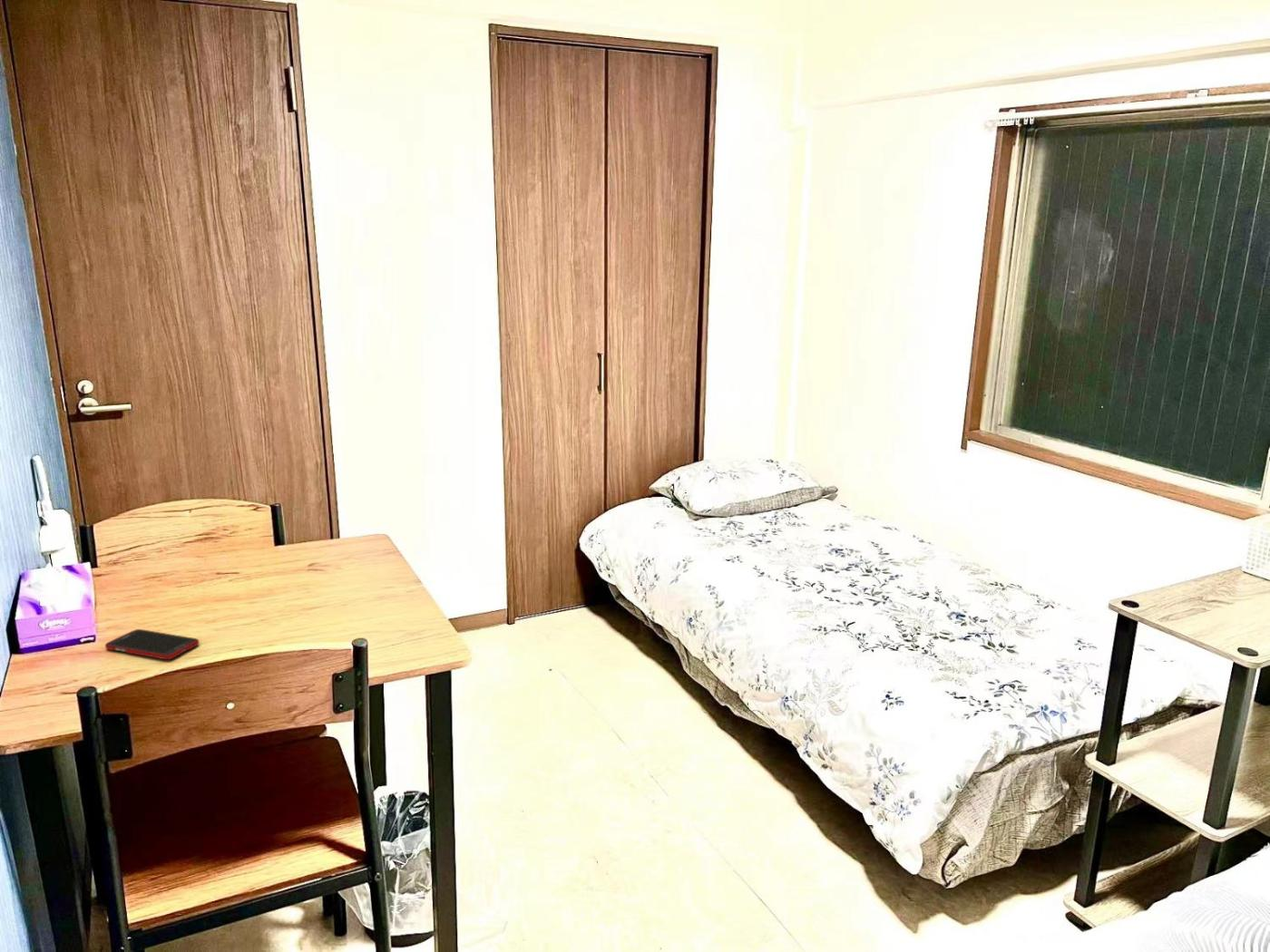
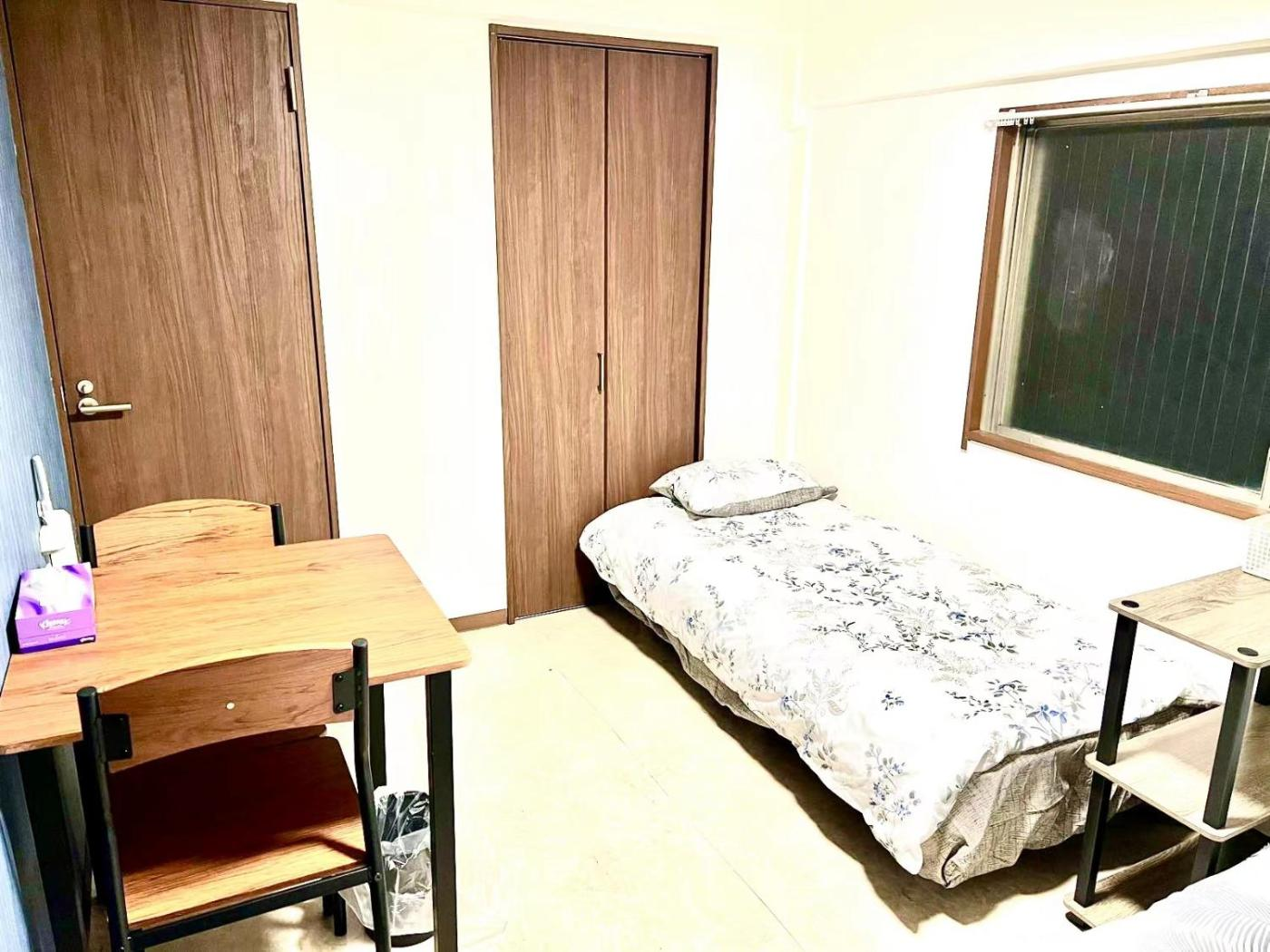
- cell phone [104,628,200,660]
